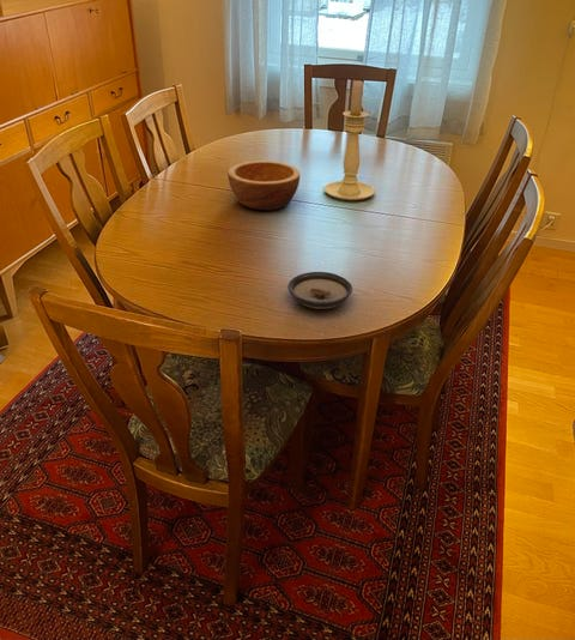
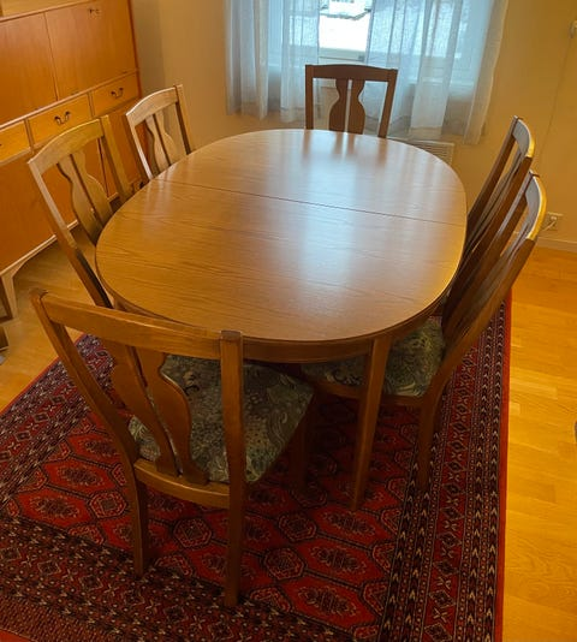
- saucer [286,271,353,310]
- candle holder [322,79,376,201]
- bowl [226,159,301,211]
